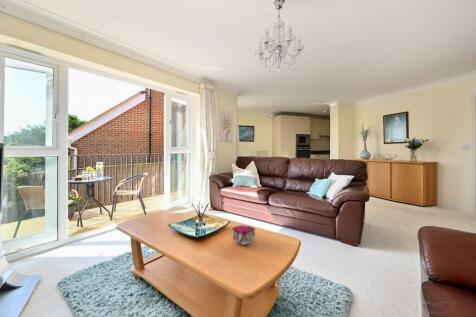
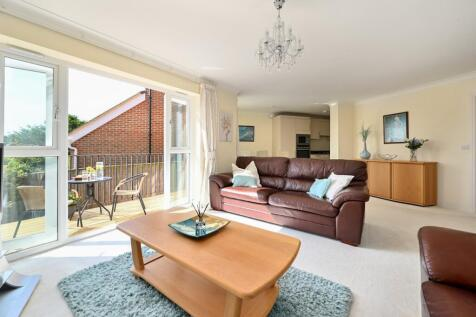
- decorative bowl [231,224,256,246]
